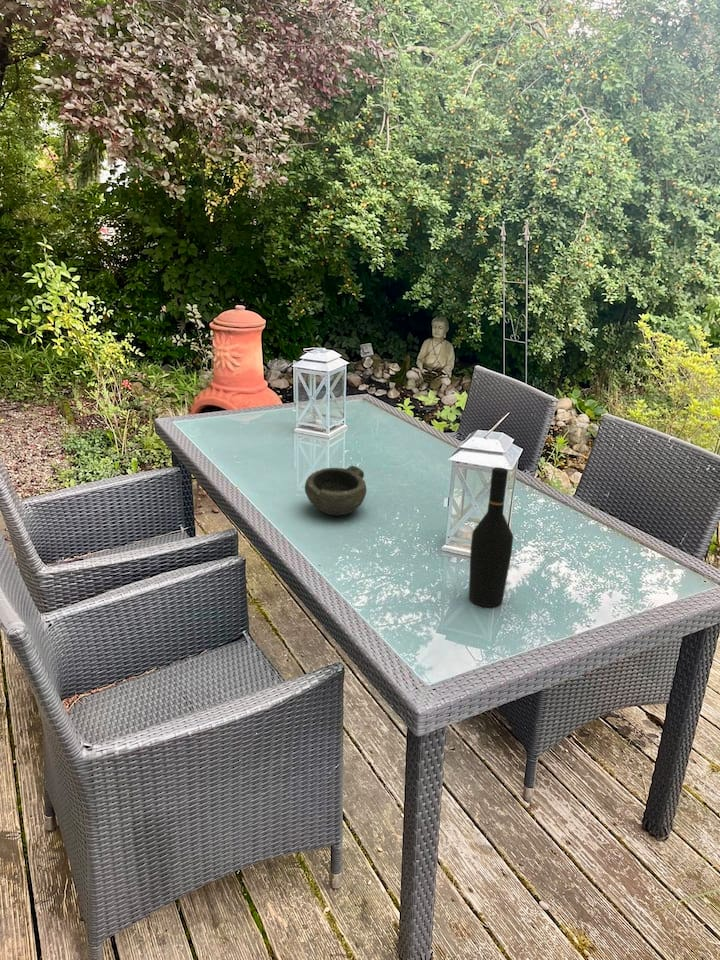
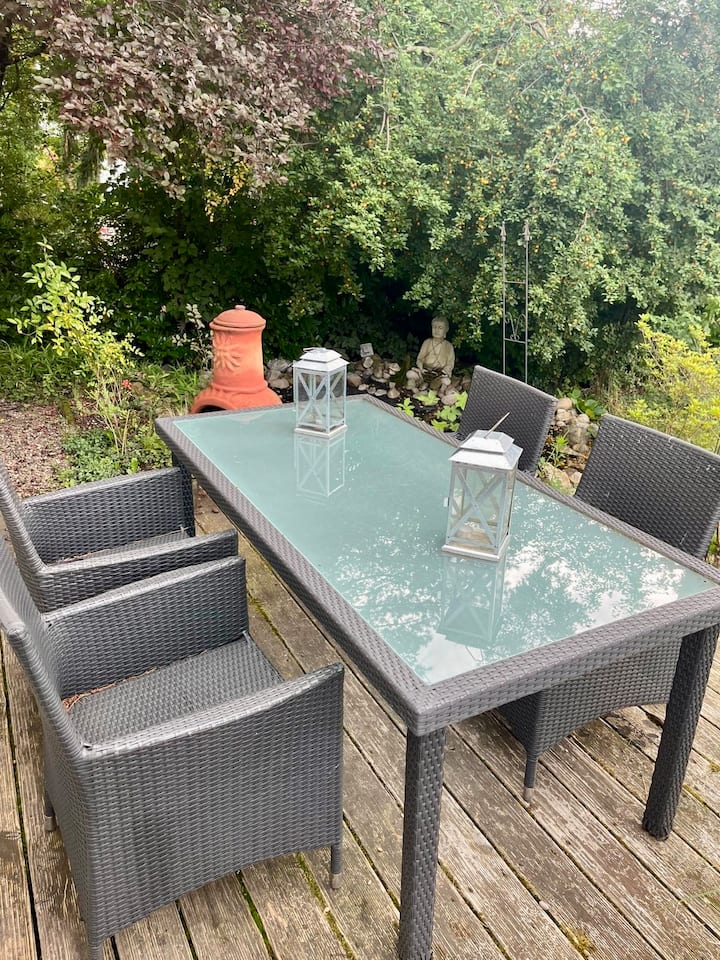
- bowl [304,465,368,516]
- wine bottle [468,467,514,607]
